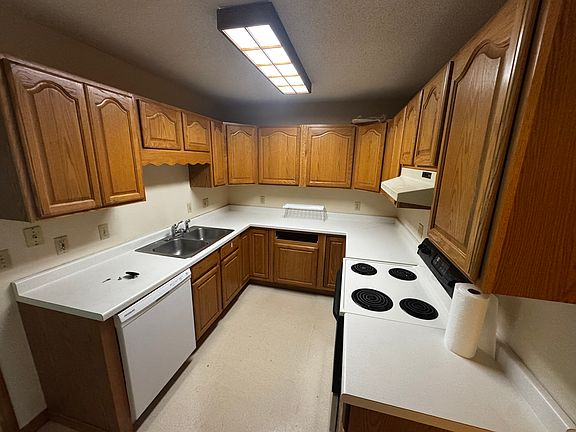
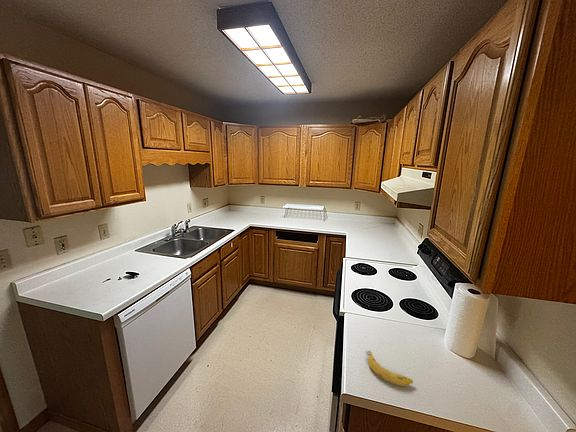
+ fruit [365,350,414,387]
